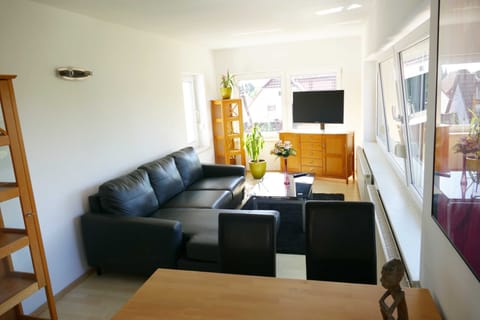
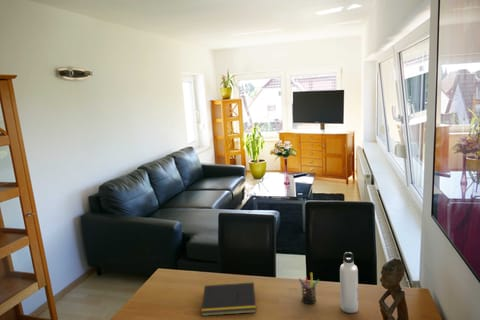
+ water bottle [339,251,359,314]
+ pen holder [298,272,320,305]
+ notepad [200,281,257,317]
